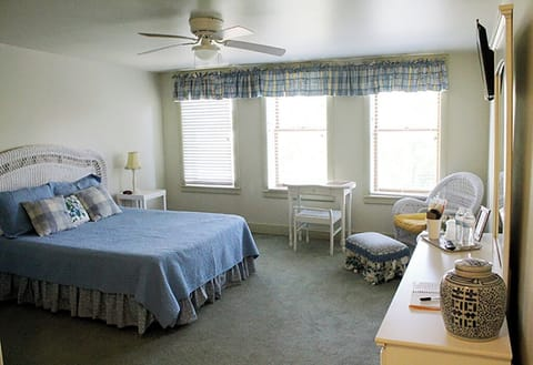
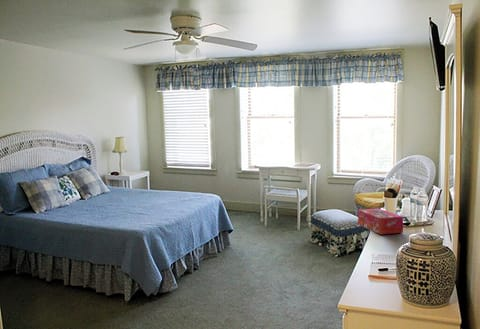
+ tissue box [357,207,404,235]
